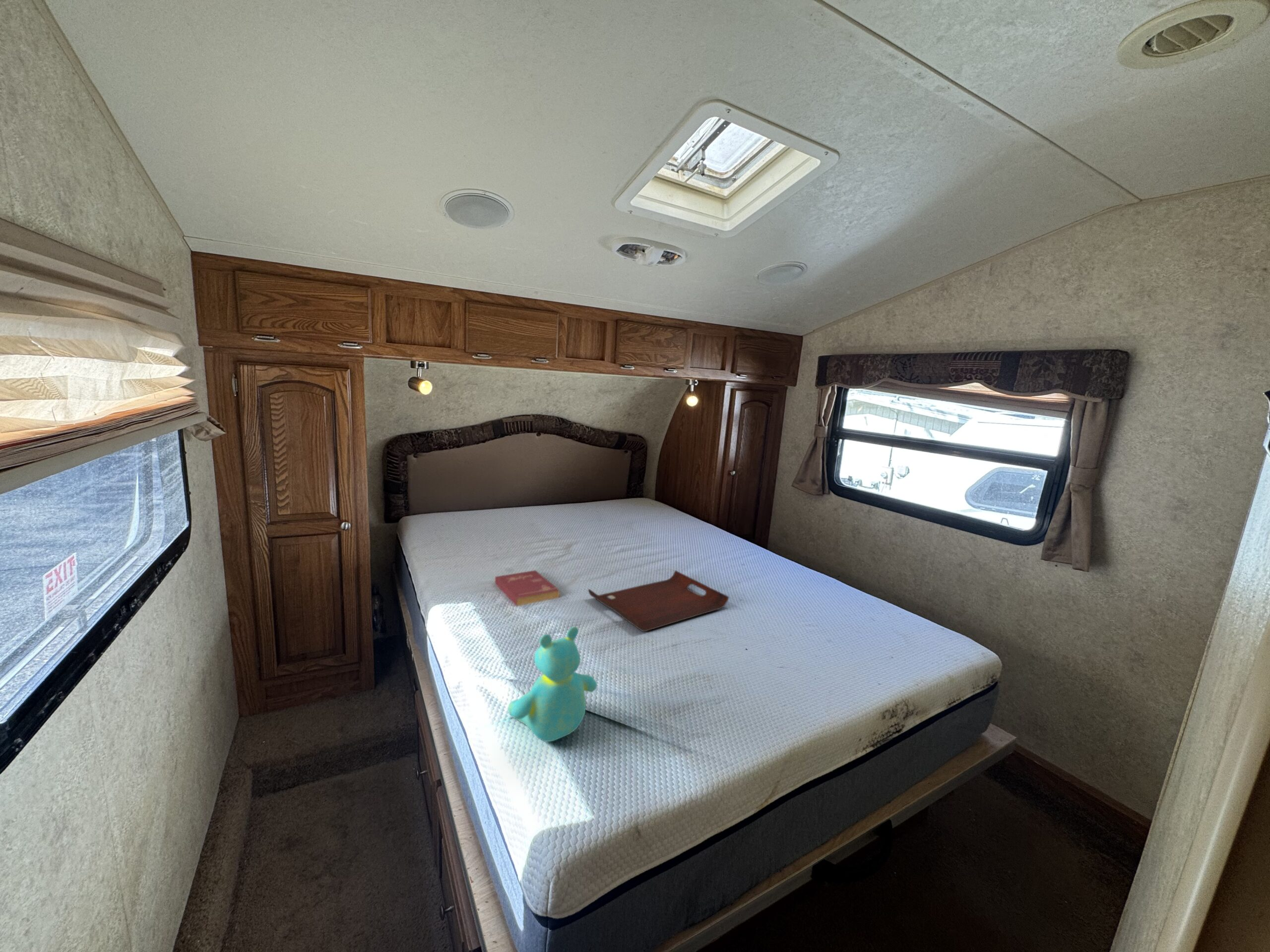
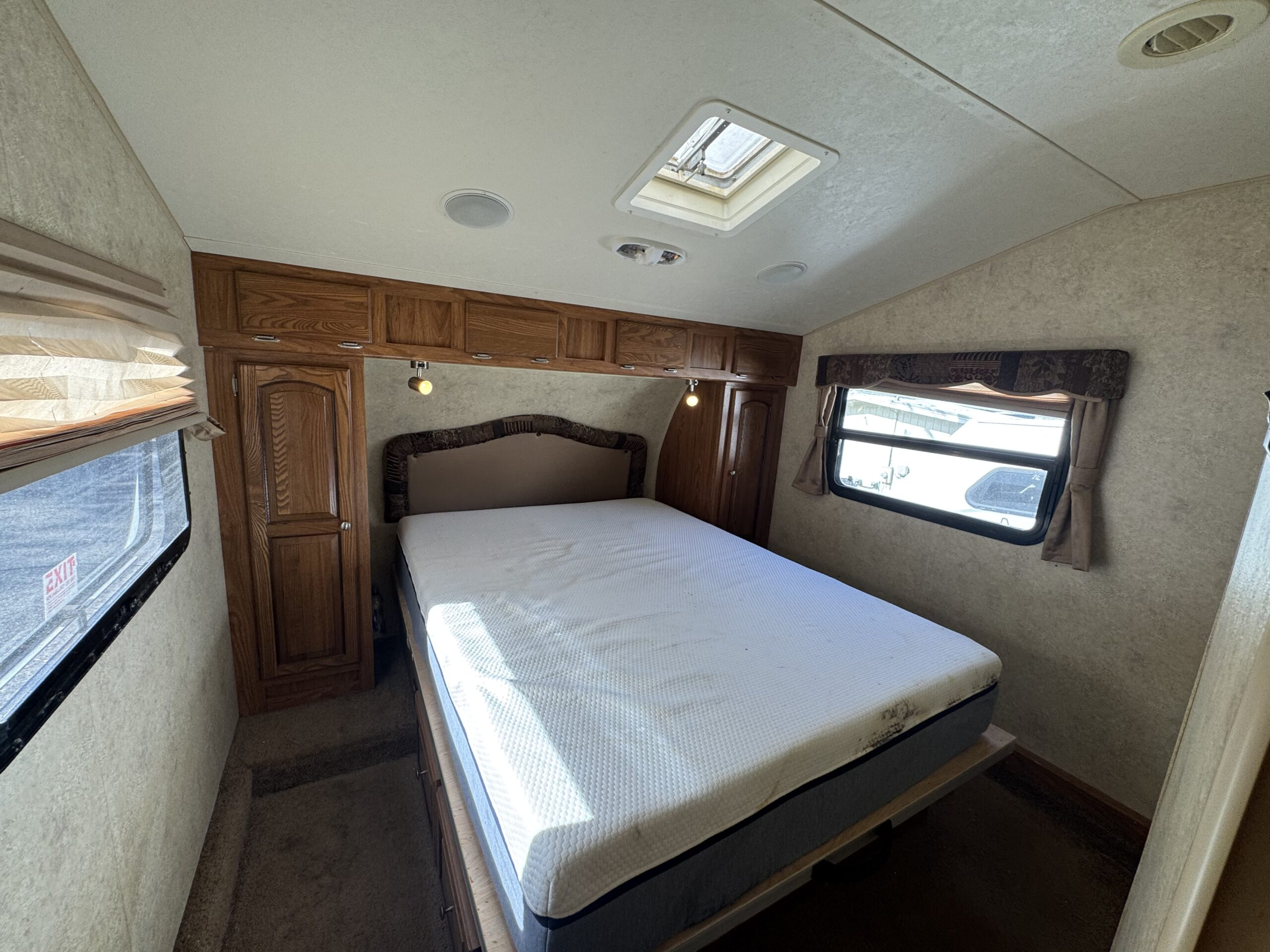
- serving tray [588,570,730,632]
- teddy bear [508,626,597,742]
- book [495,570,561,606]
